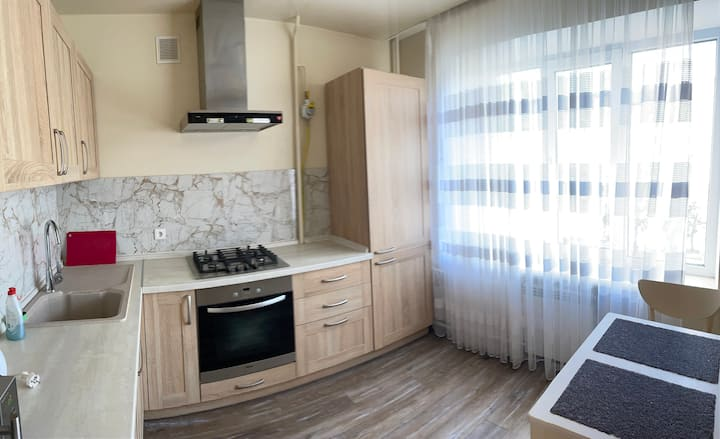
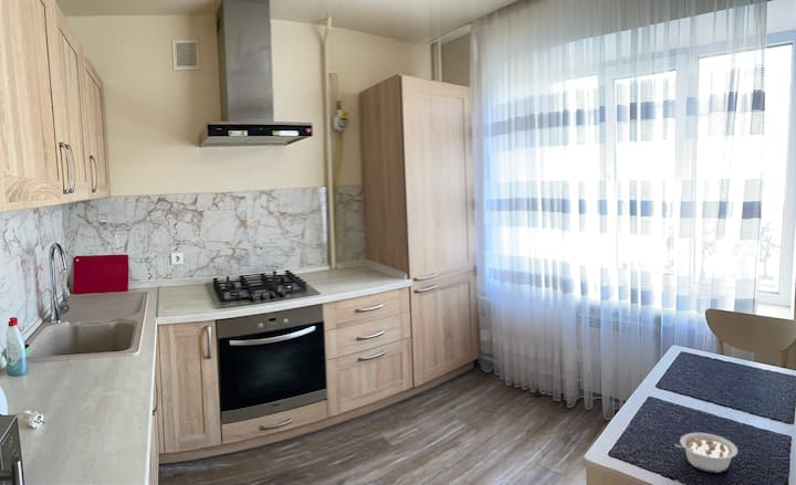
+ legume [673,432,739,474]
